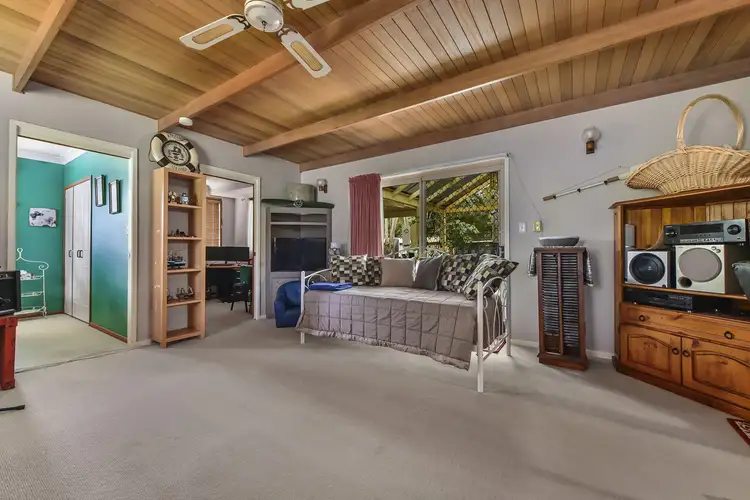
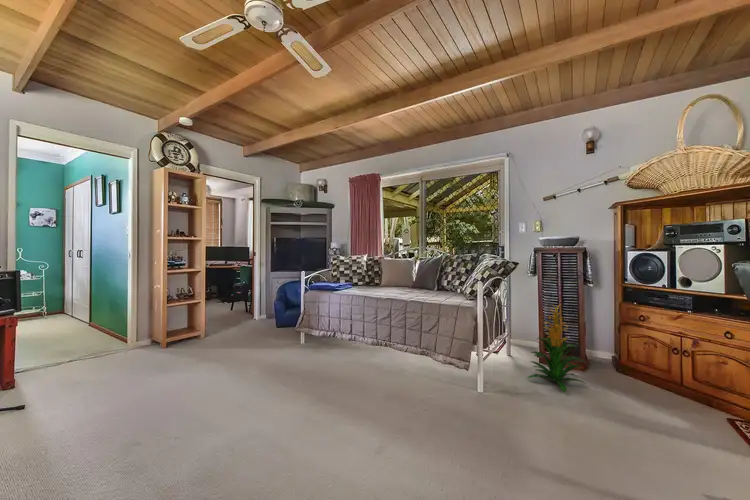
+ indoor plant [527,303,587,393]
